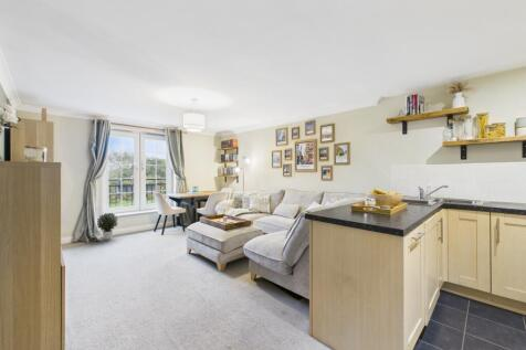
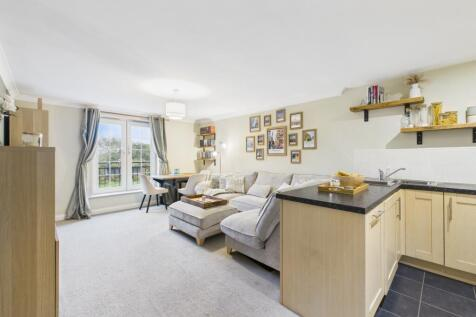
- potted plant [96,212,118,241]
